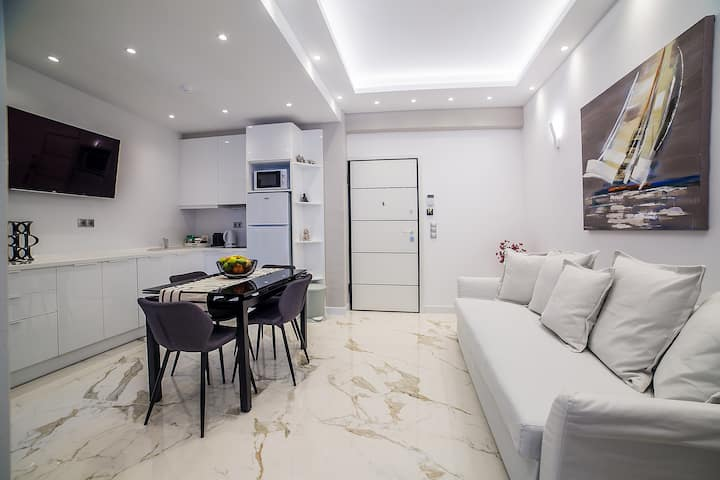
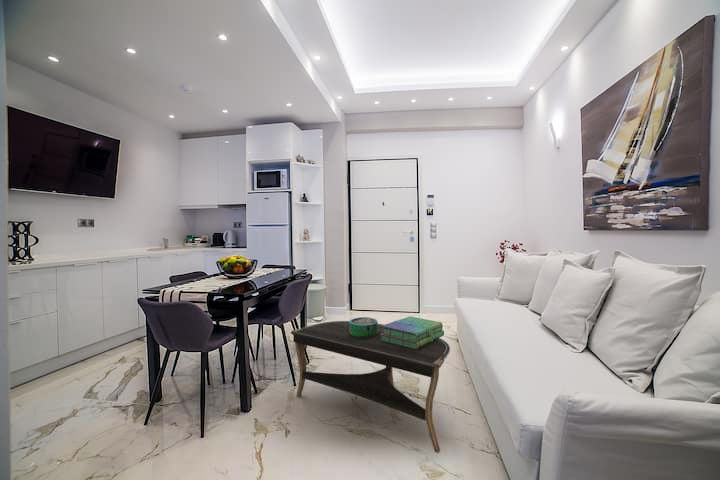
+ stack of books [380,315,445,350]
+ decorative bowl [349,316,379,338]
+ coffee table [290,320,451,454]
